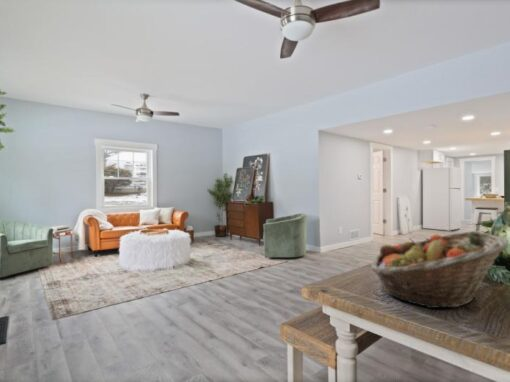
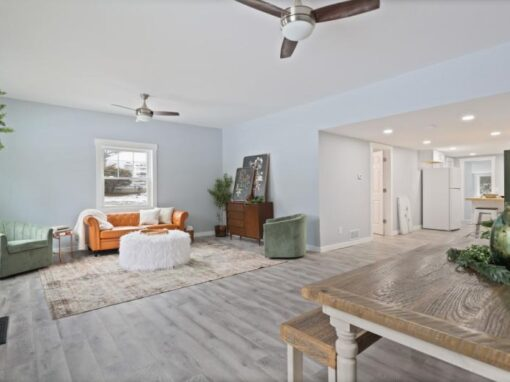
- fruit basket [370,230,510,309]
